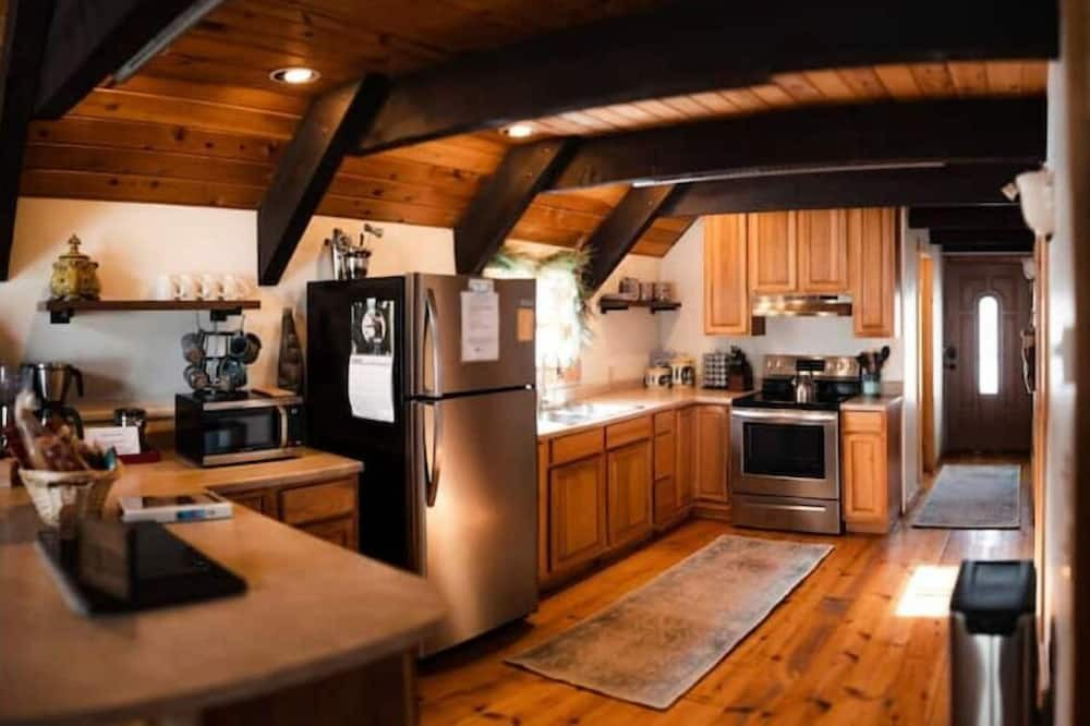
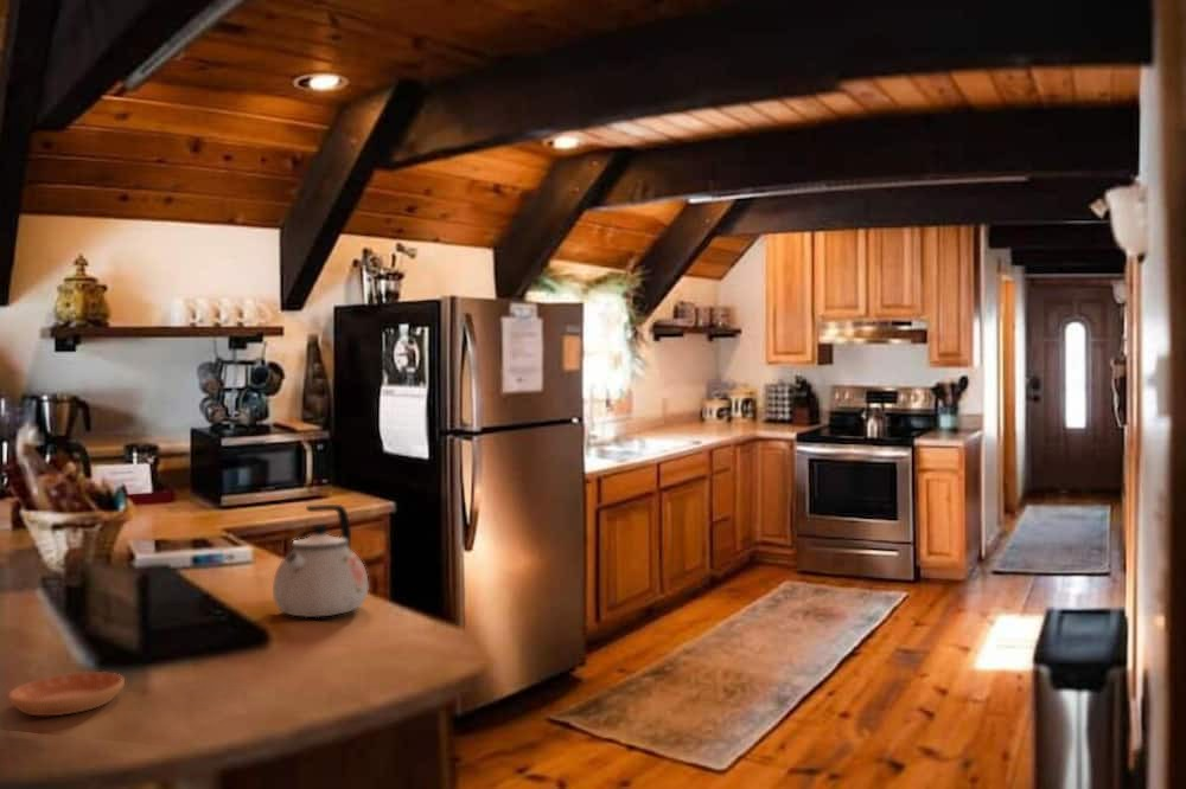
+ kettle [272,503,369,618]
+ saucer [7,671,126,717]
